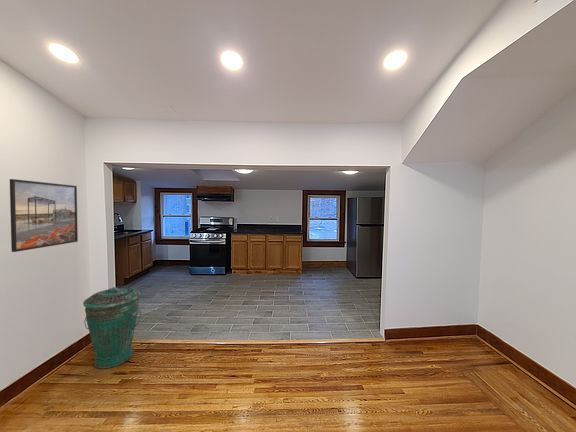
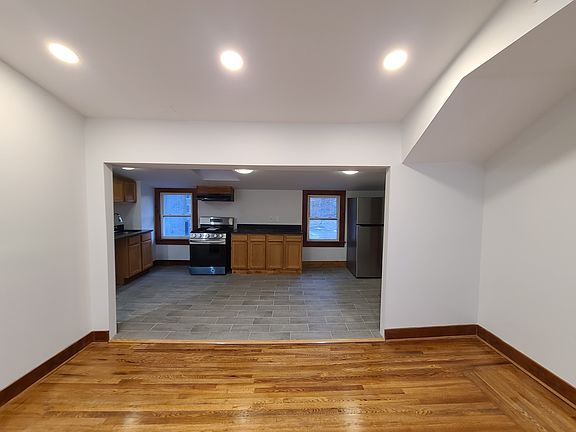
- trash can [82,286,142,369]
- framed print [9,178,79,253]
